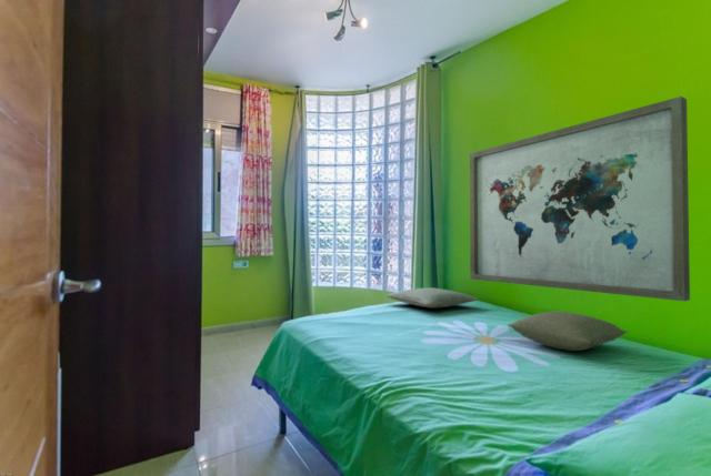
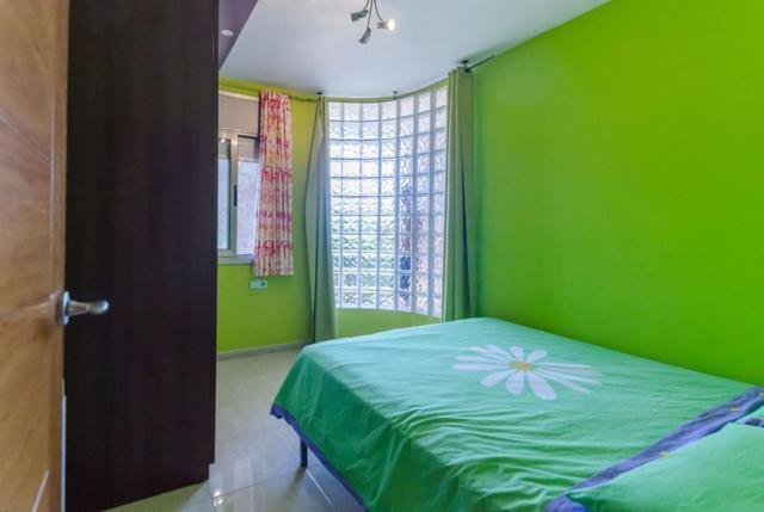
- pillow [507,311,629,352]
- wall art [469,95,691,302]
- pillow [384,286,479,310]
